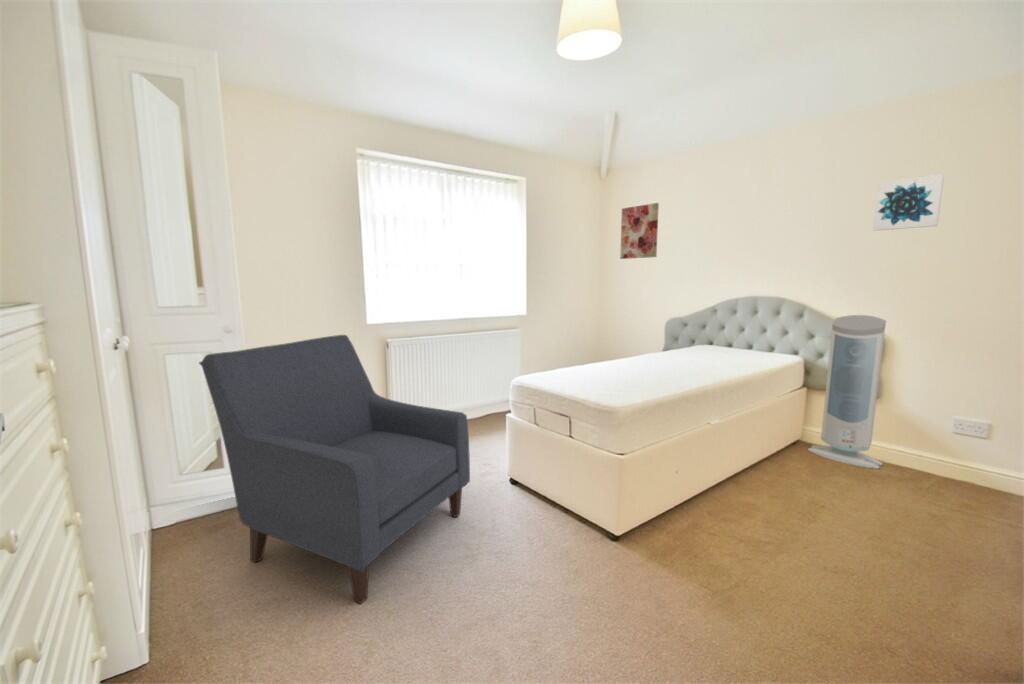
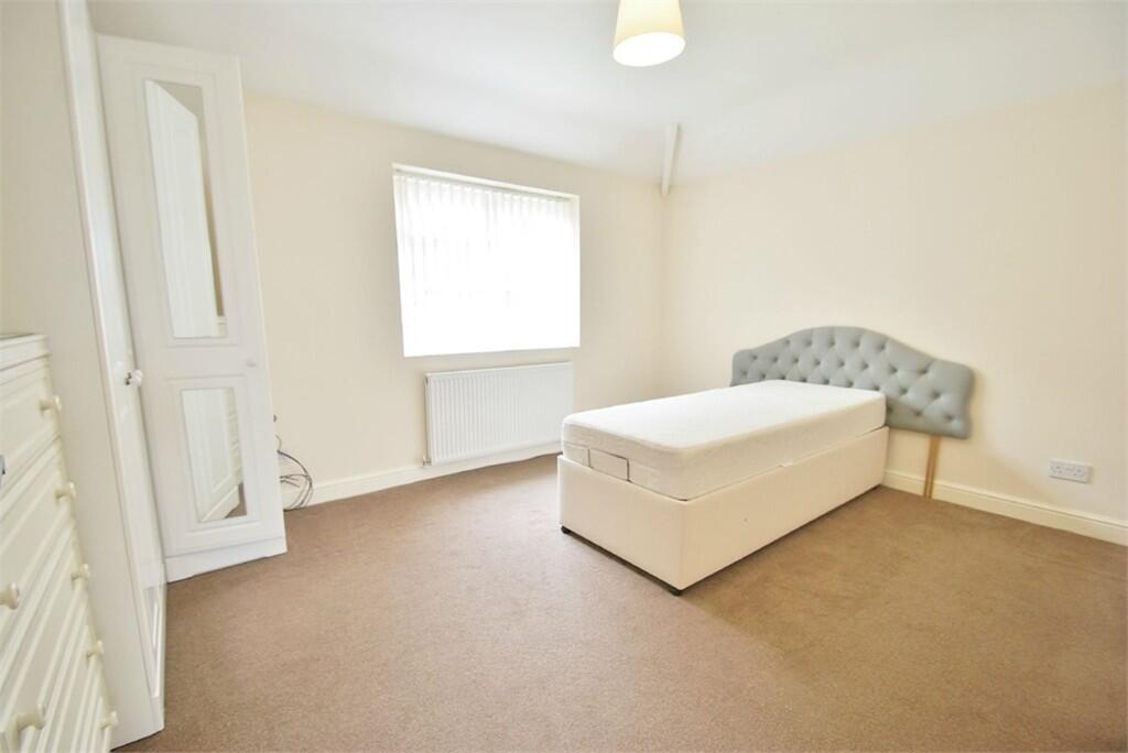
- wall art [619,202,660,260]
- wall art [872,173,945,232]
- chair [198,334,471,605]
- air purifier [807,314,887,470]
